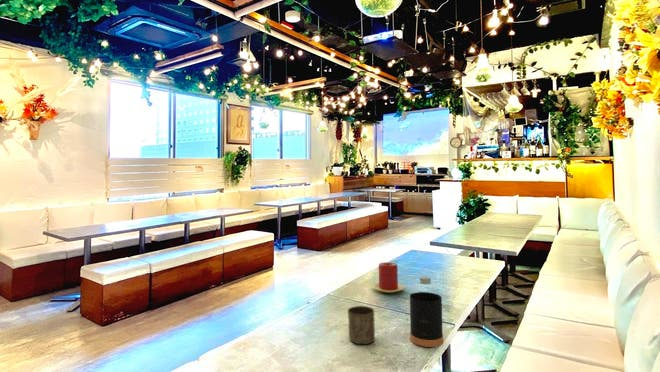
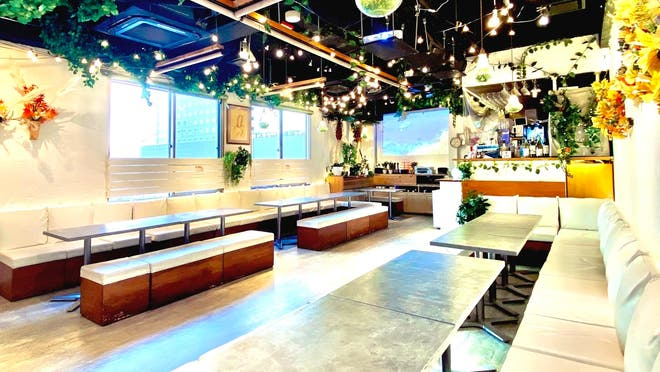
- bottle [409,276,444,348]
- candle [372,261,405,294]
- cup [347,305,376,345]
